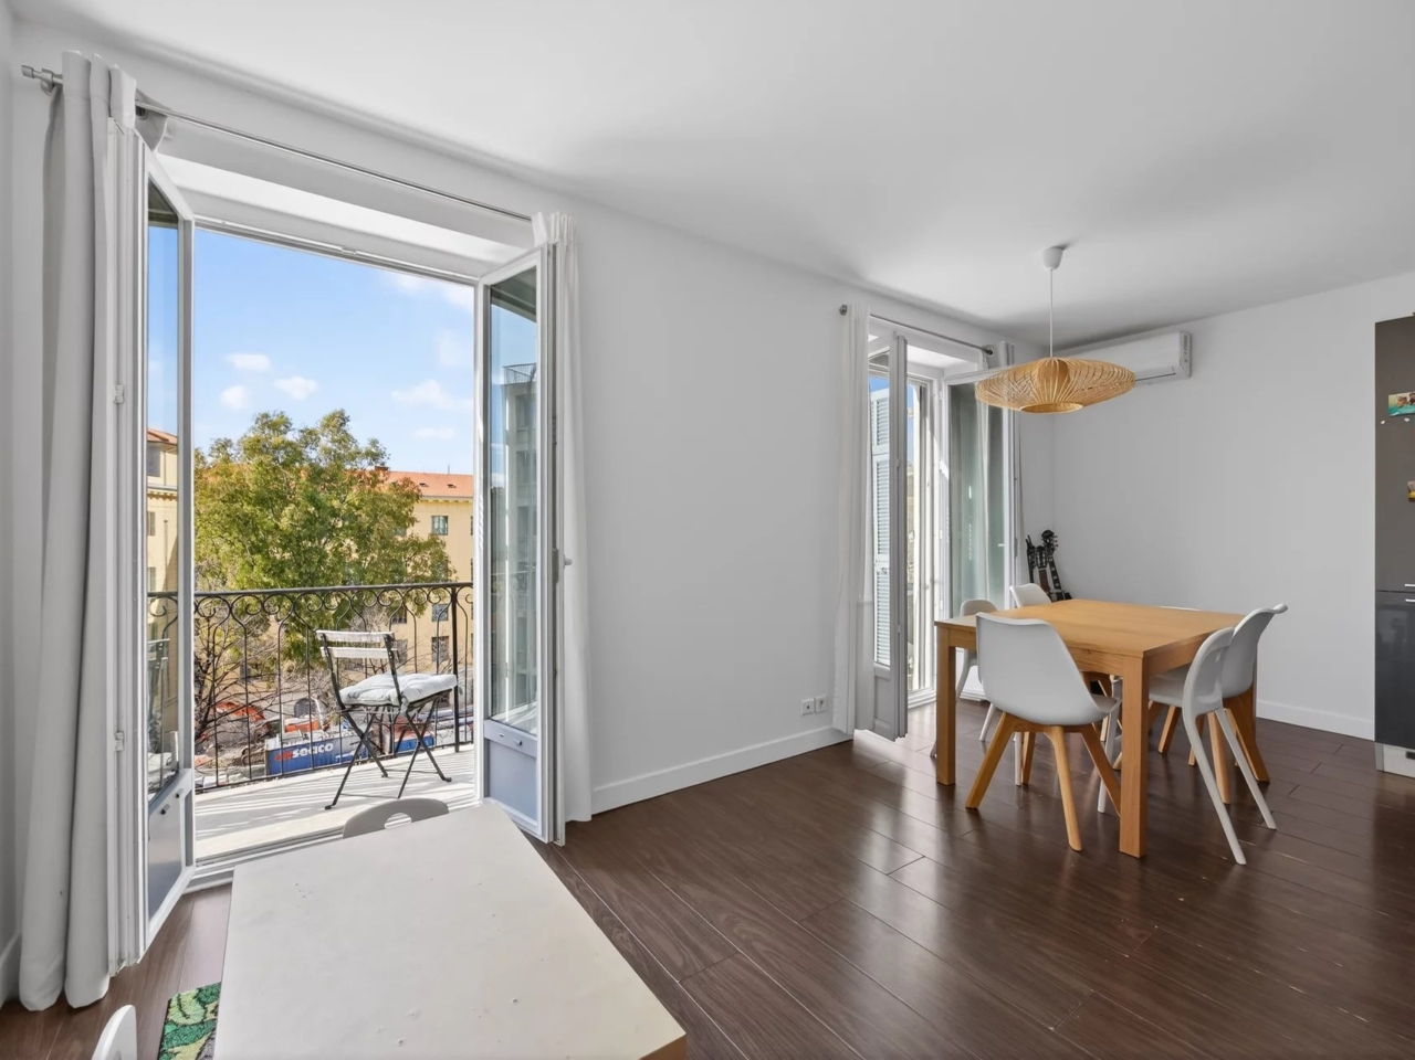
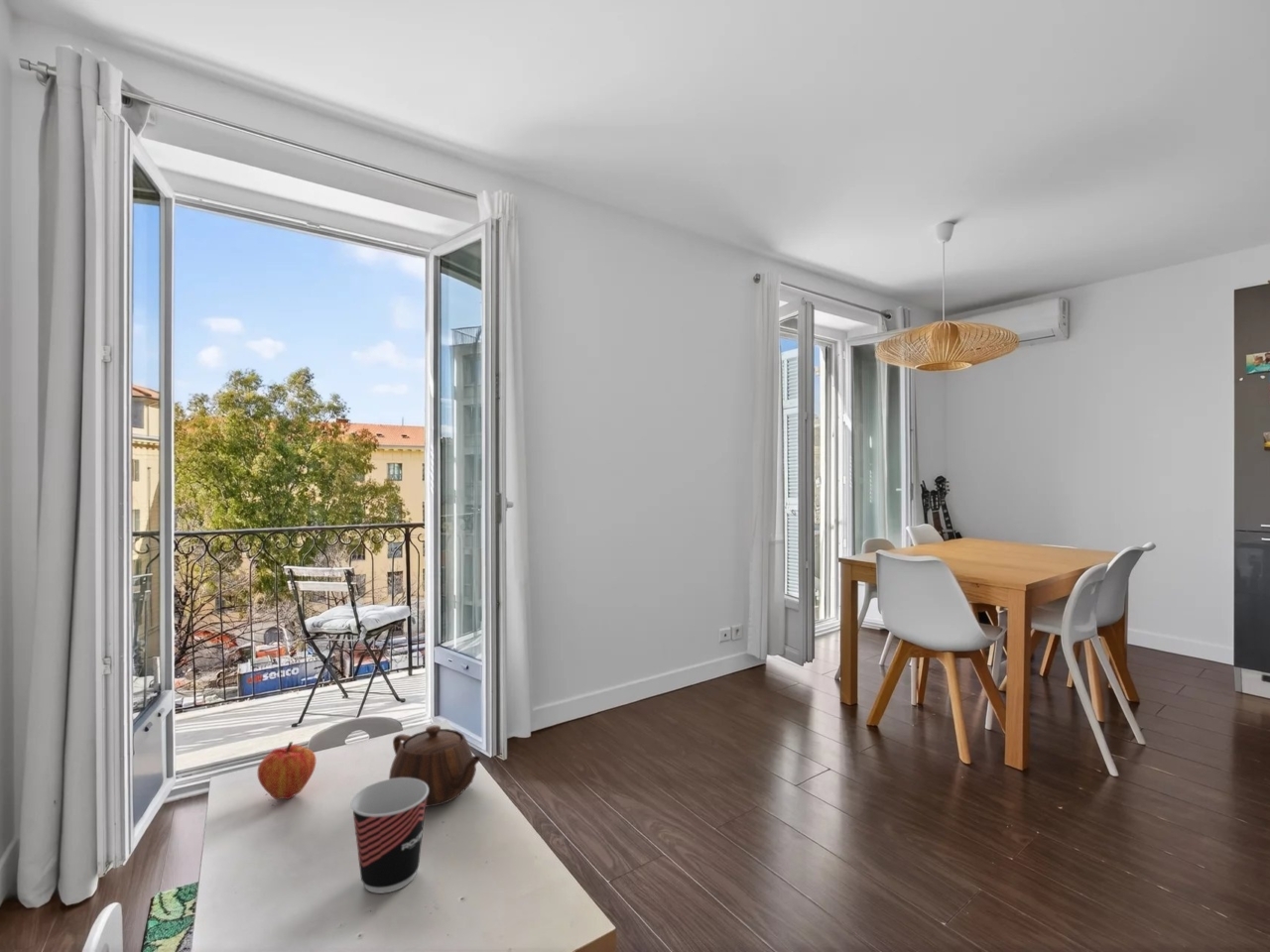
+ cup [349,777,429,894]
+ teapot [388,724,483,808]
+ fruit [257,741,317,800]
